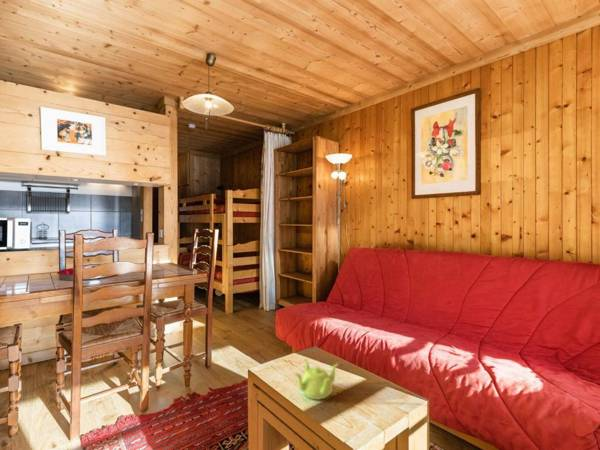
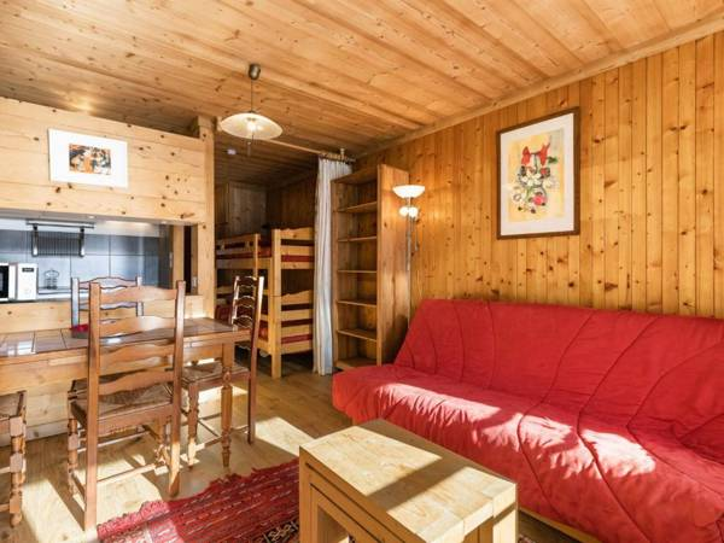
- teapot [294,358,339,401]
